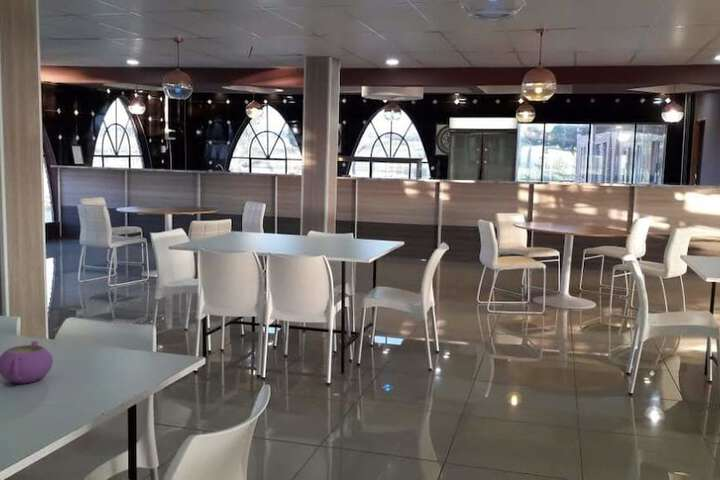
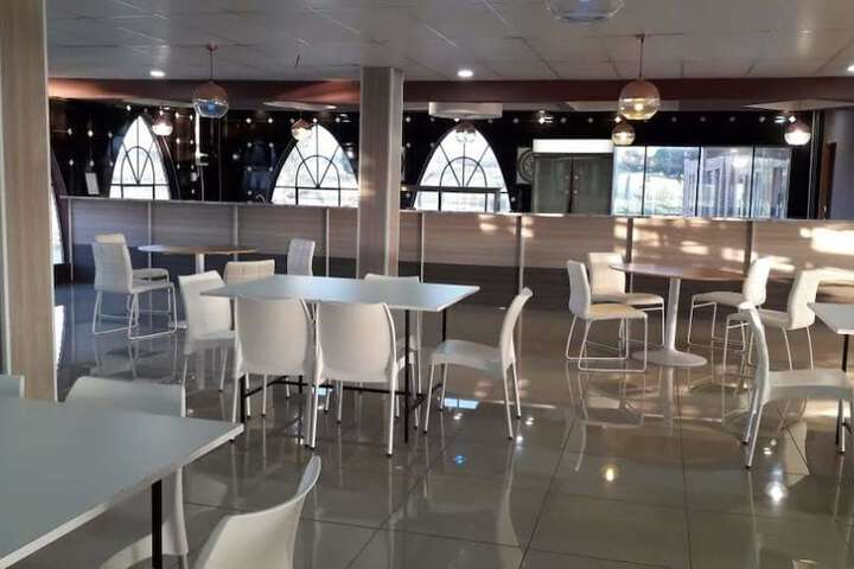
- teapot [0,340,54,384]
